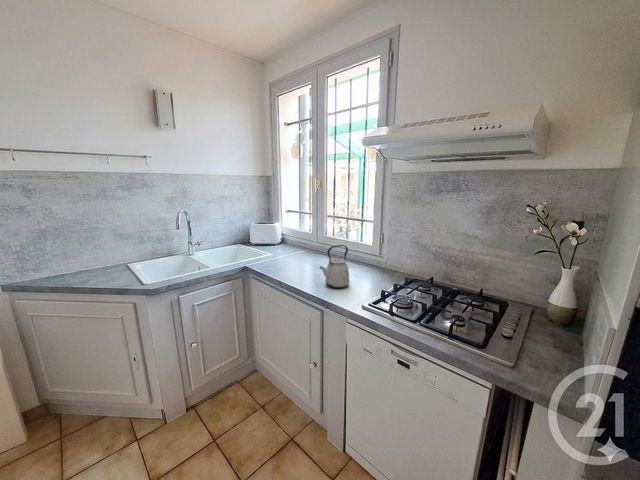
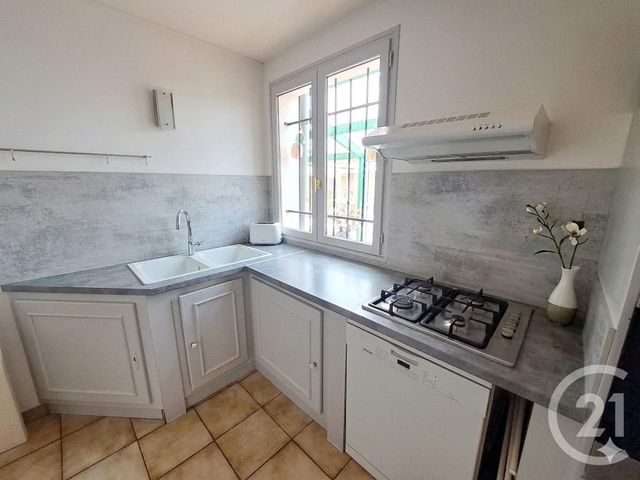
- kettle [319,244,350,289]
